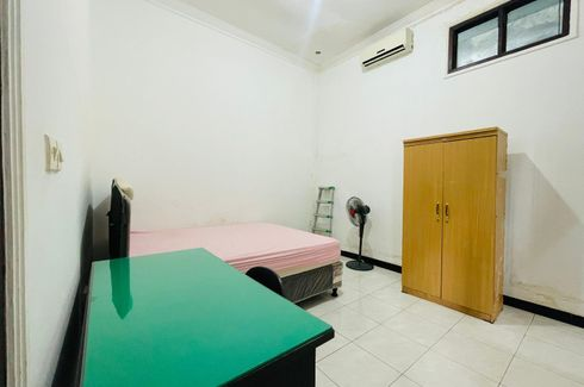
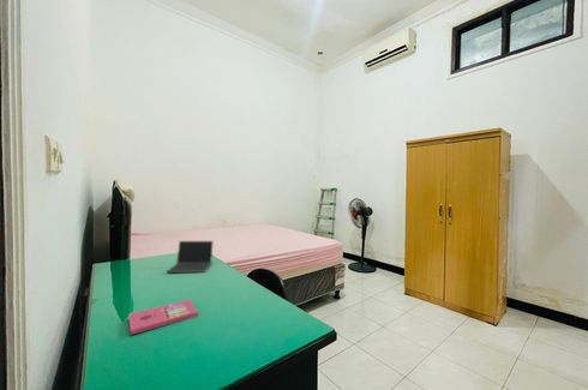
+ notebook [127,299,199,336]
+ laptop computer [166,240,215,274]
